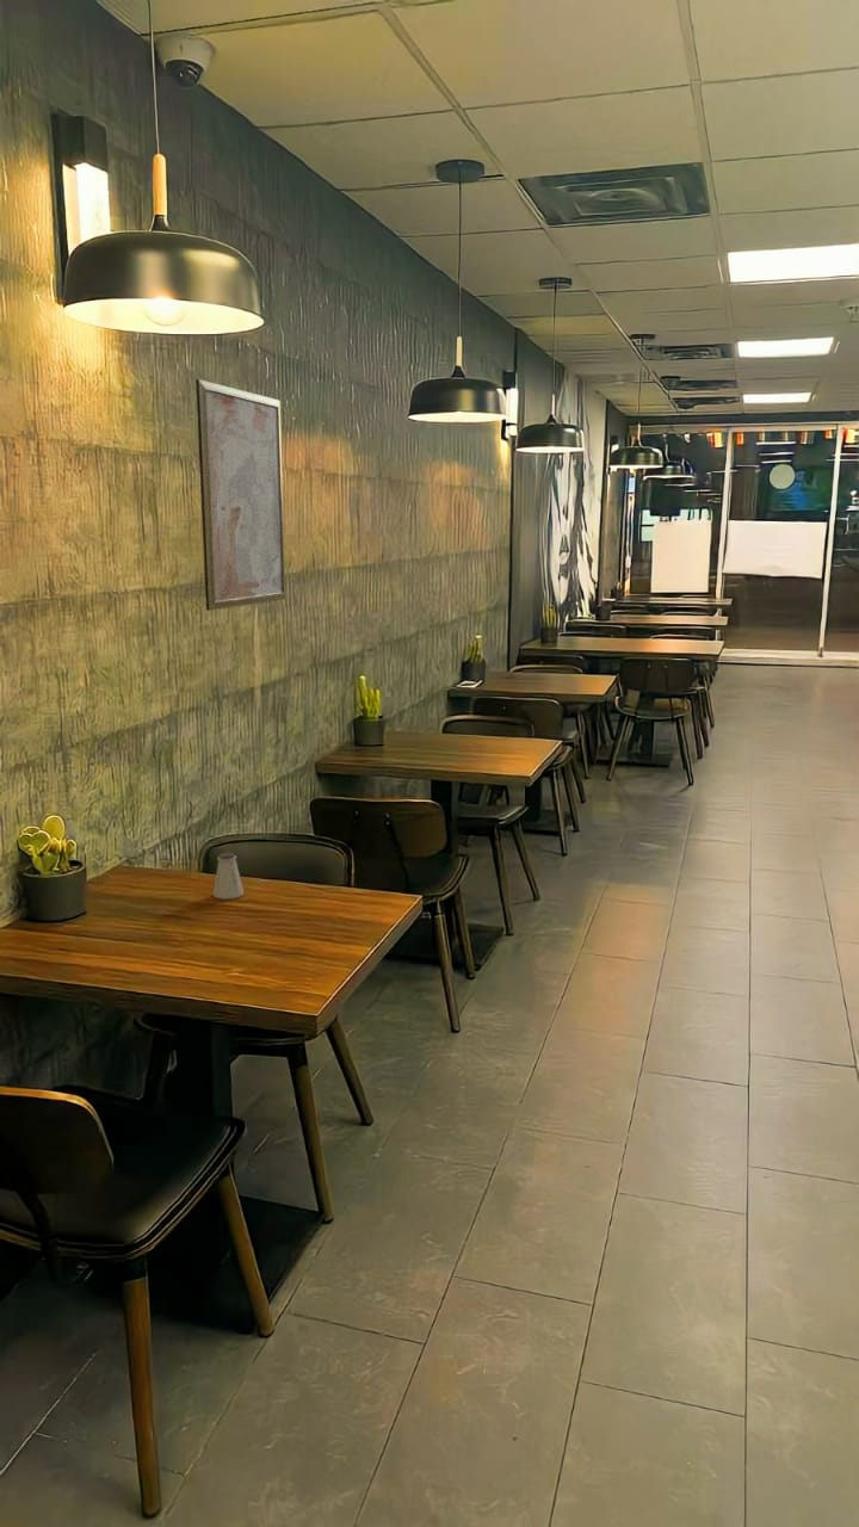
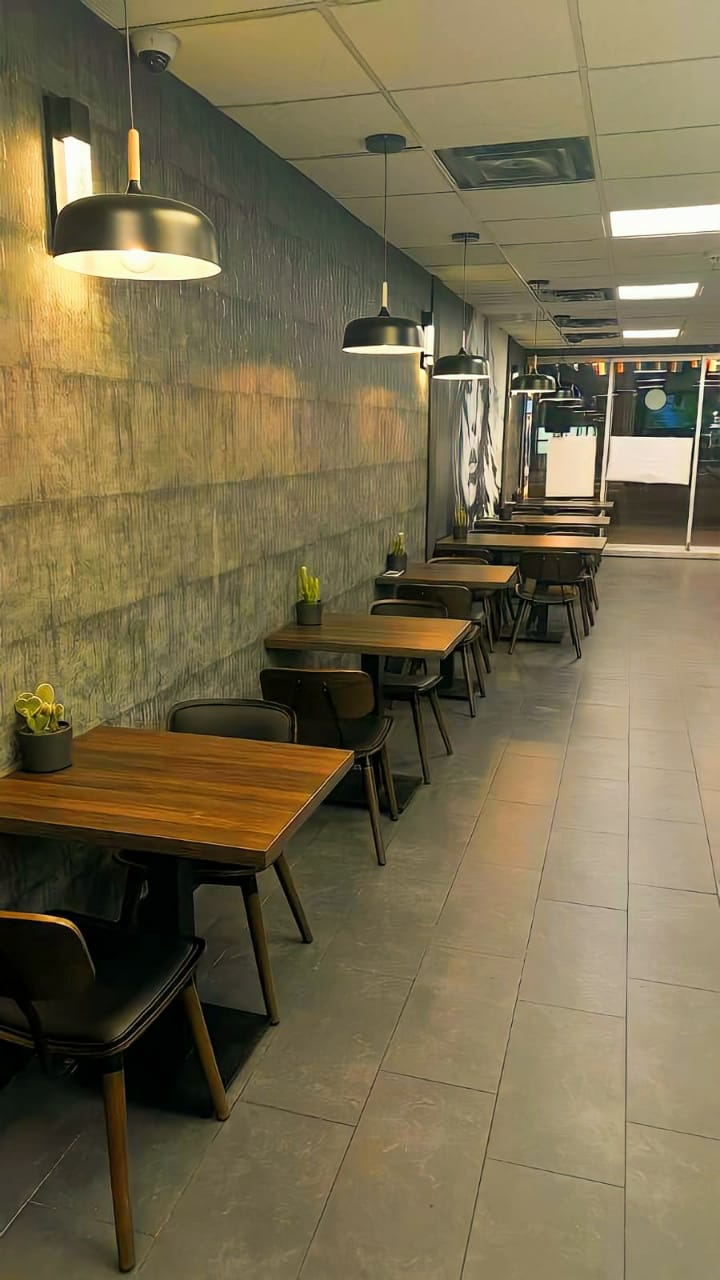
- wall art [194,378,286,612]
- saltshaker [212,851,245,901]
